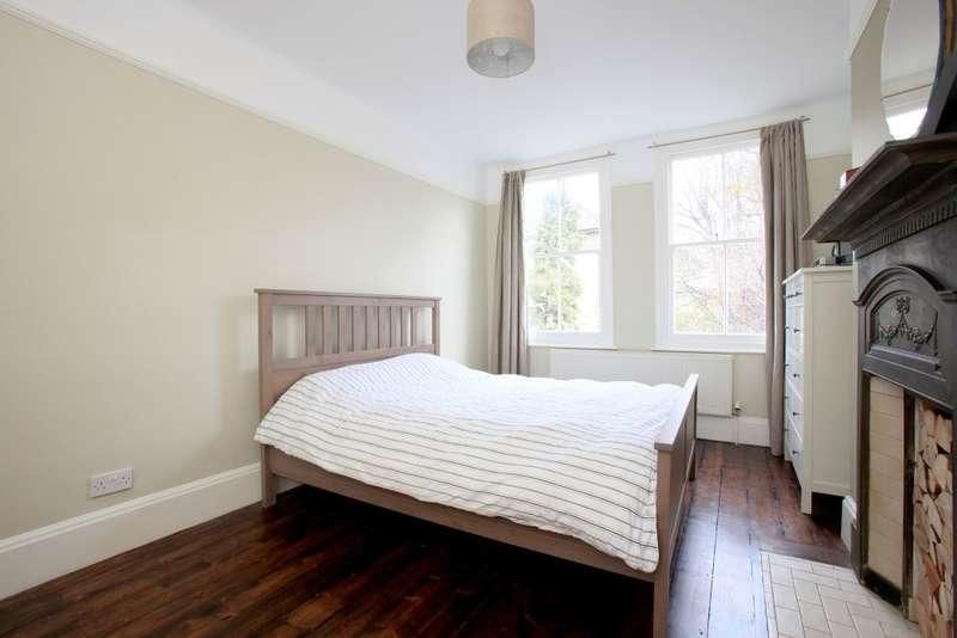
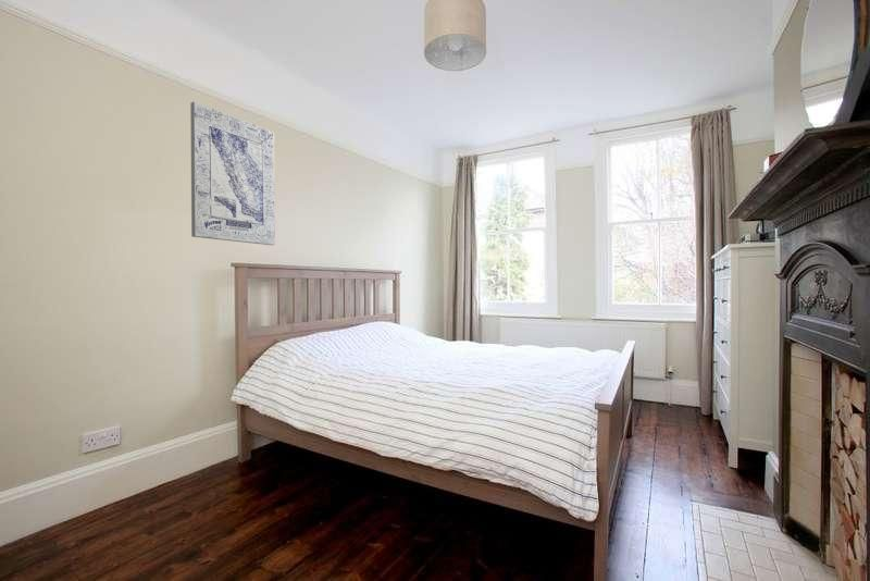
+ wall art [189,100,276,246]
